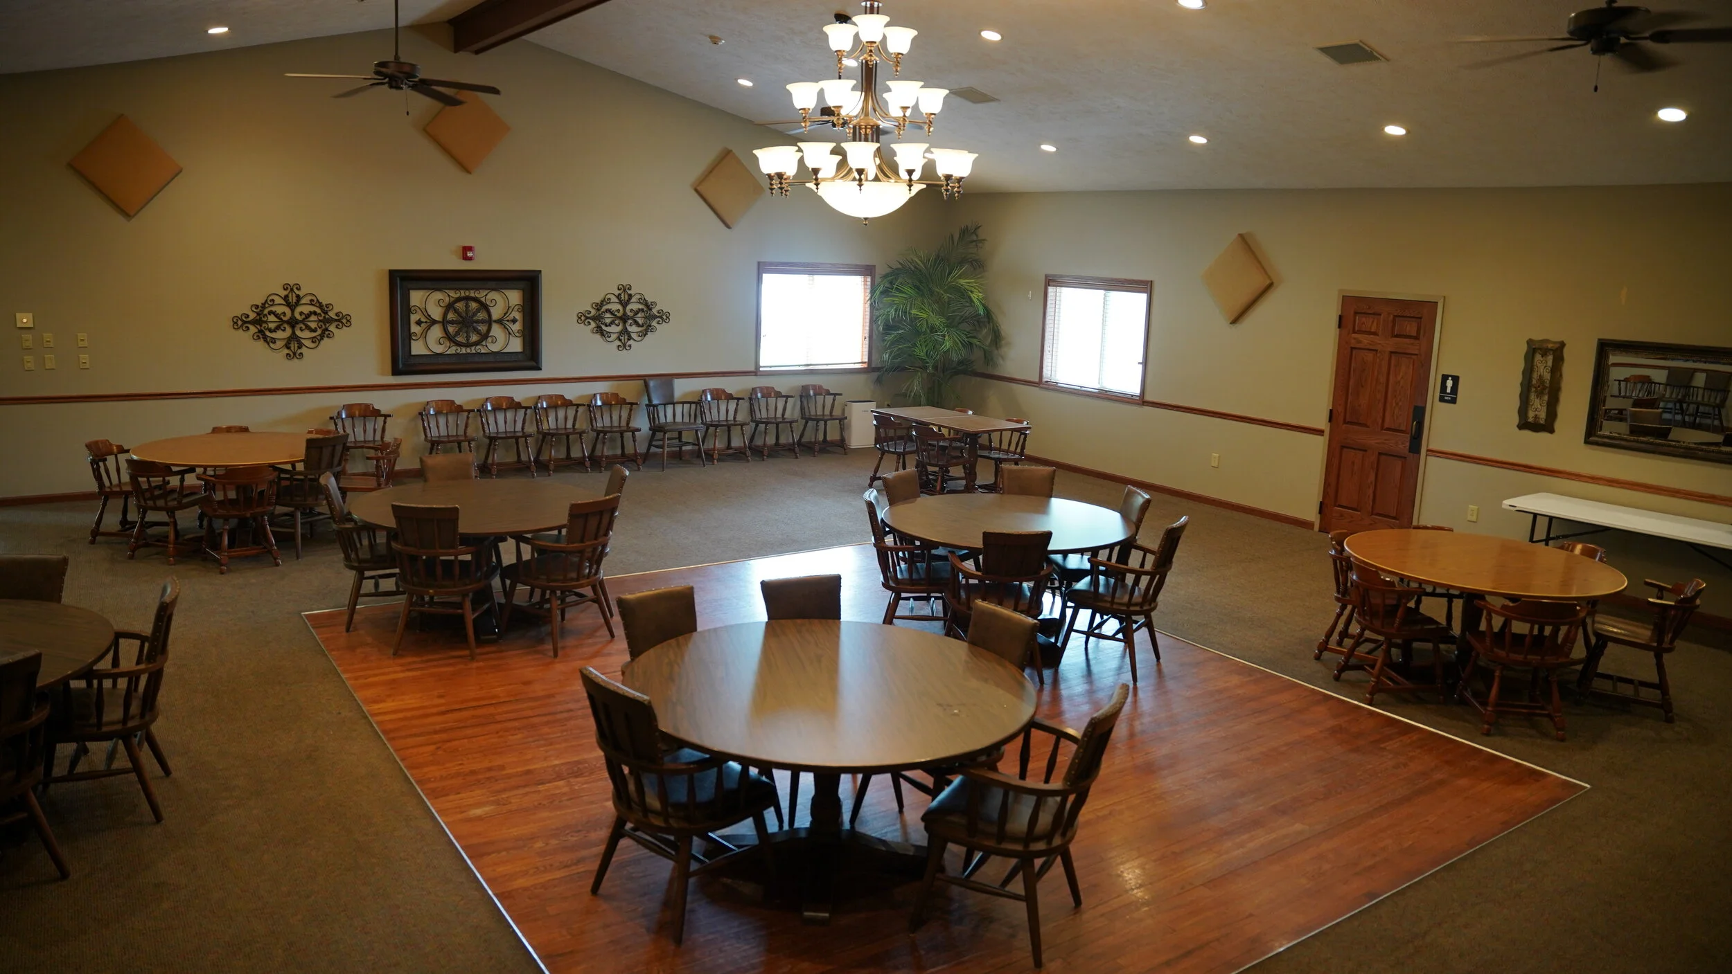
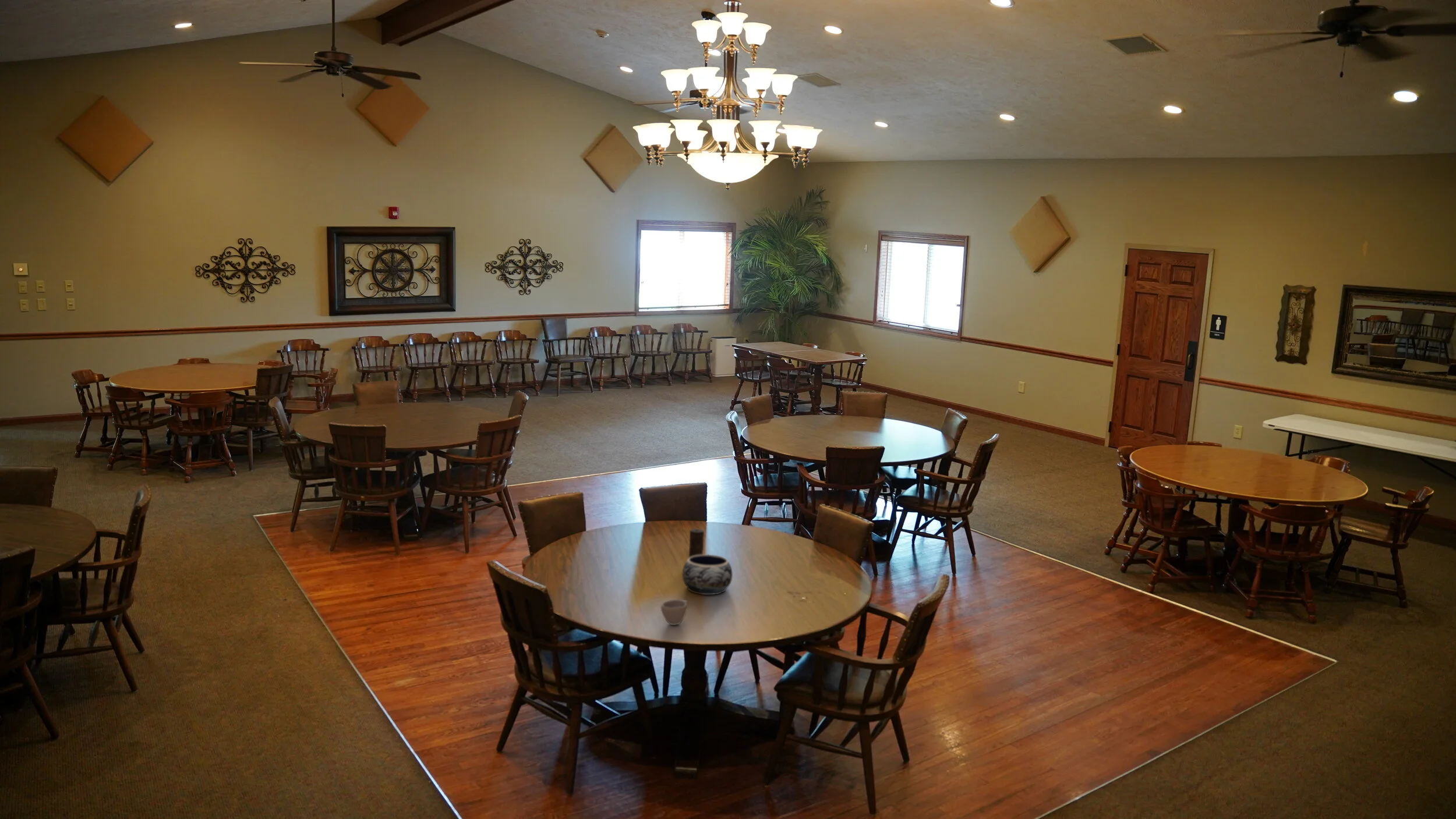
+ candle [688,528,705,558]
+ cup [660,599,689,626]
+ decorative bowl [681,554,733,595]
